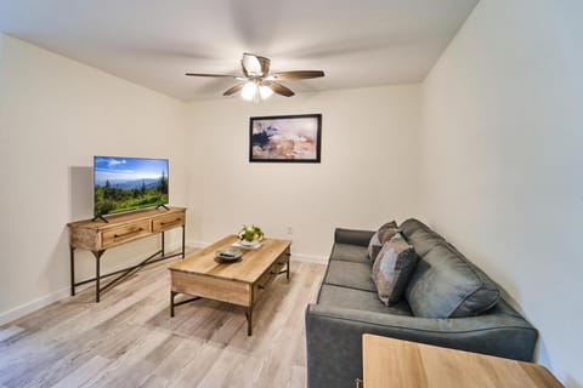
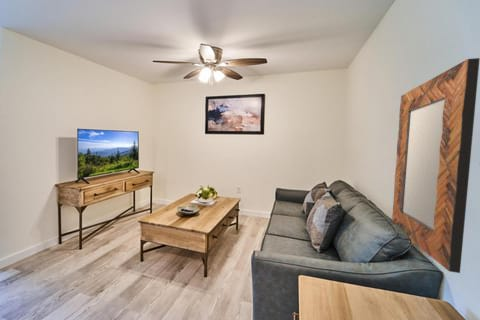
+ home mirror [391,57,480,274]
